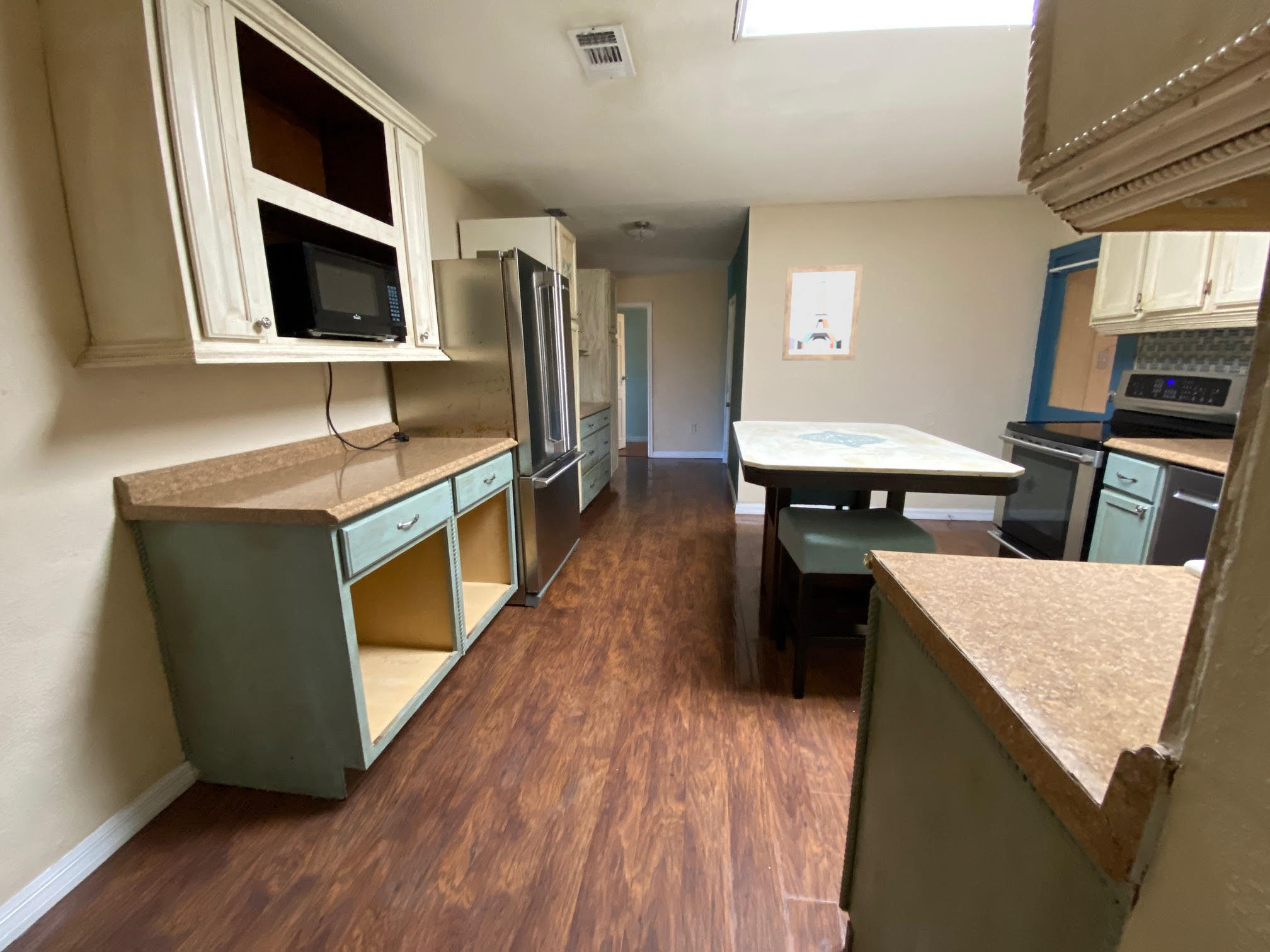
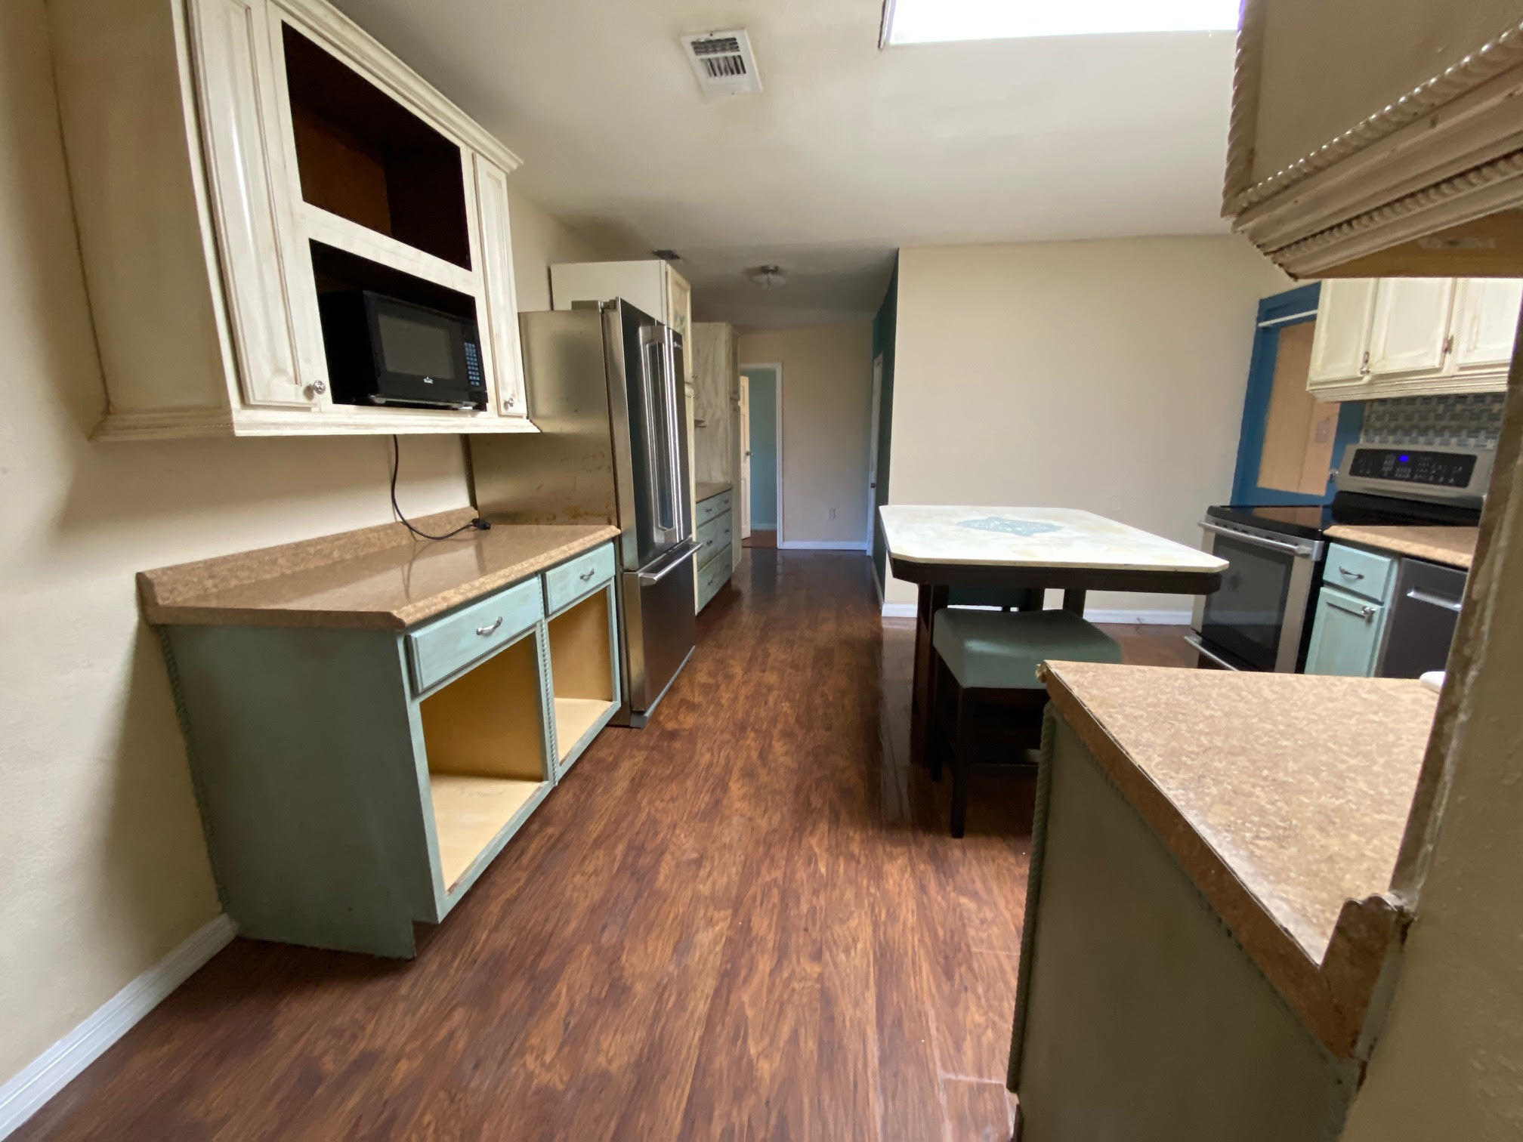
- wall art [781,264,863,361]
